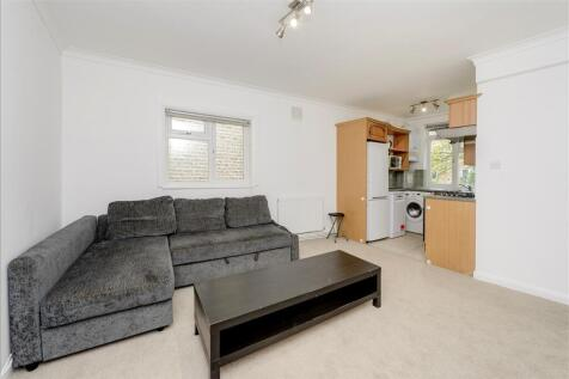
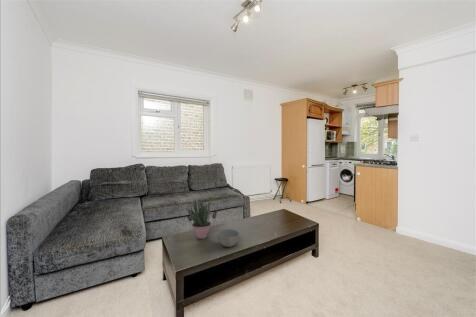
+ potted plant [186,197,212,240]
+ bowl [216,228,241,248]
